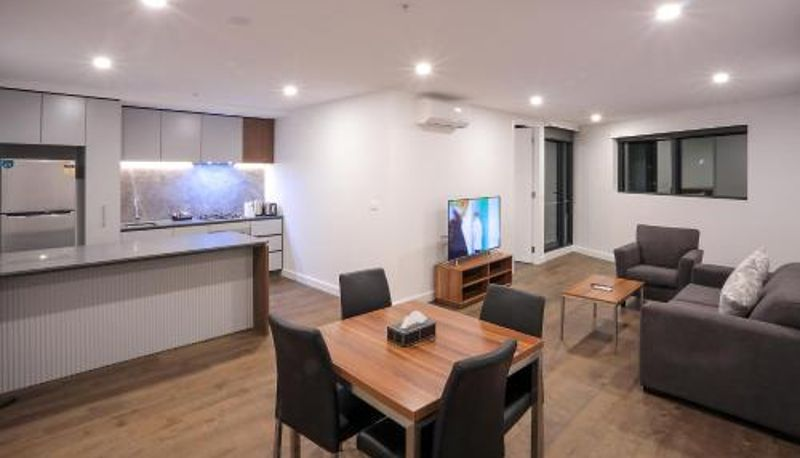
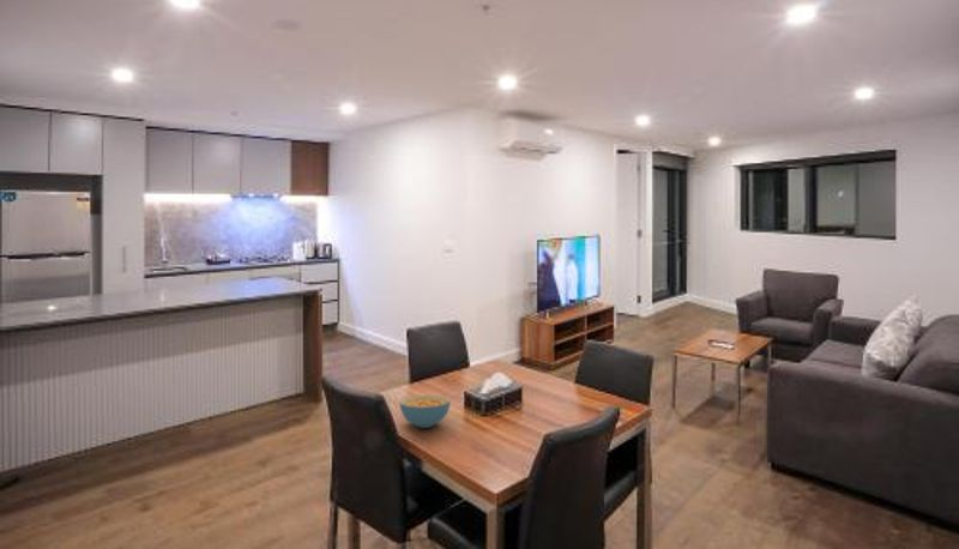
+ cereal bowl [398,393,452,429]
